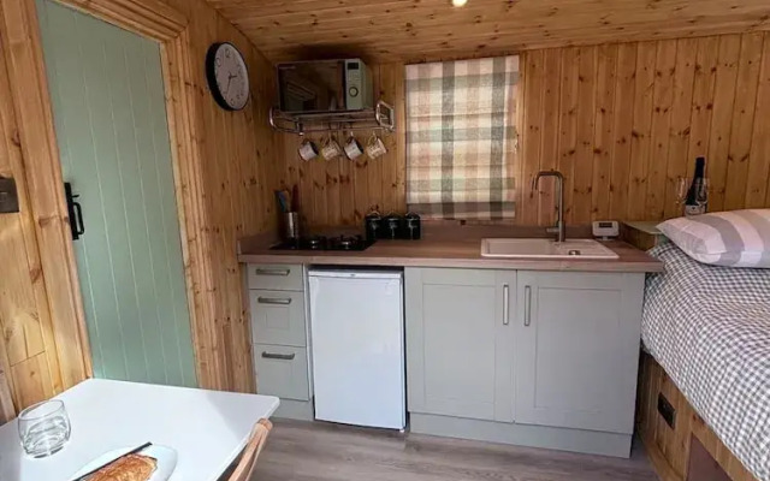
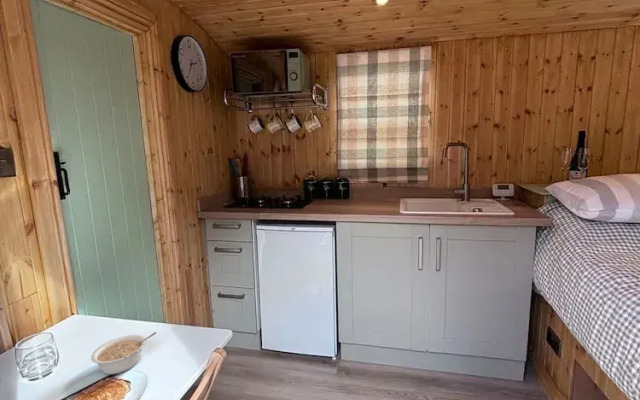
+ legume [90,331,157,375]
